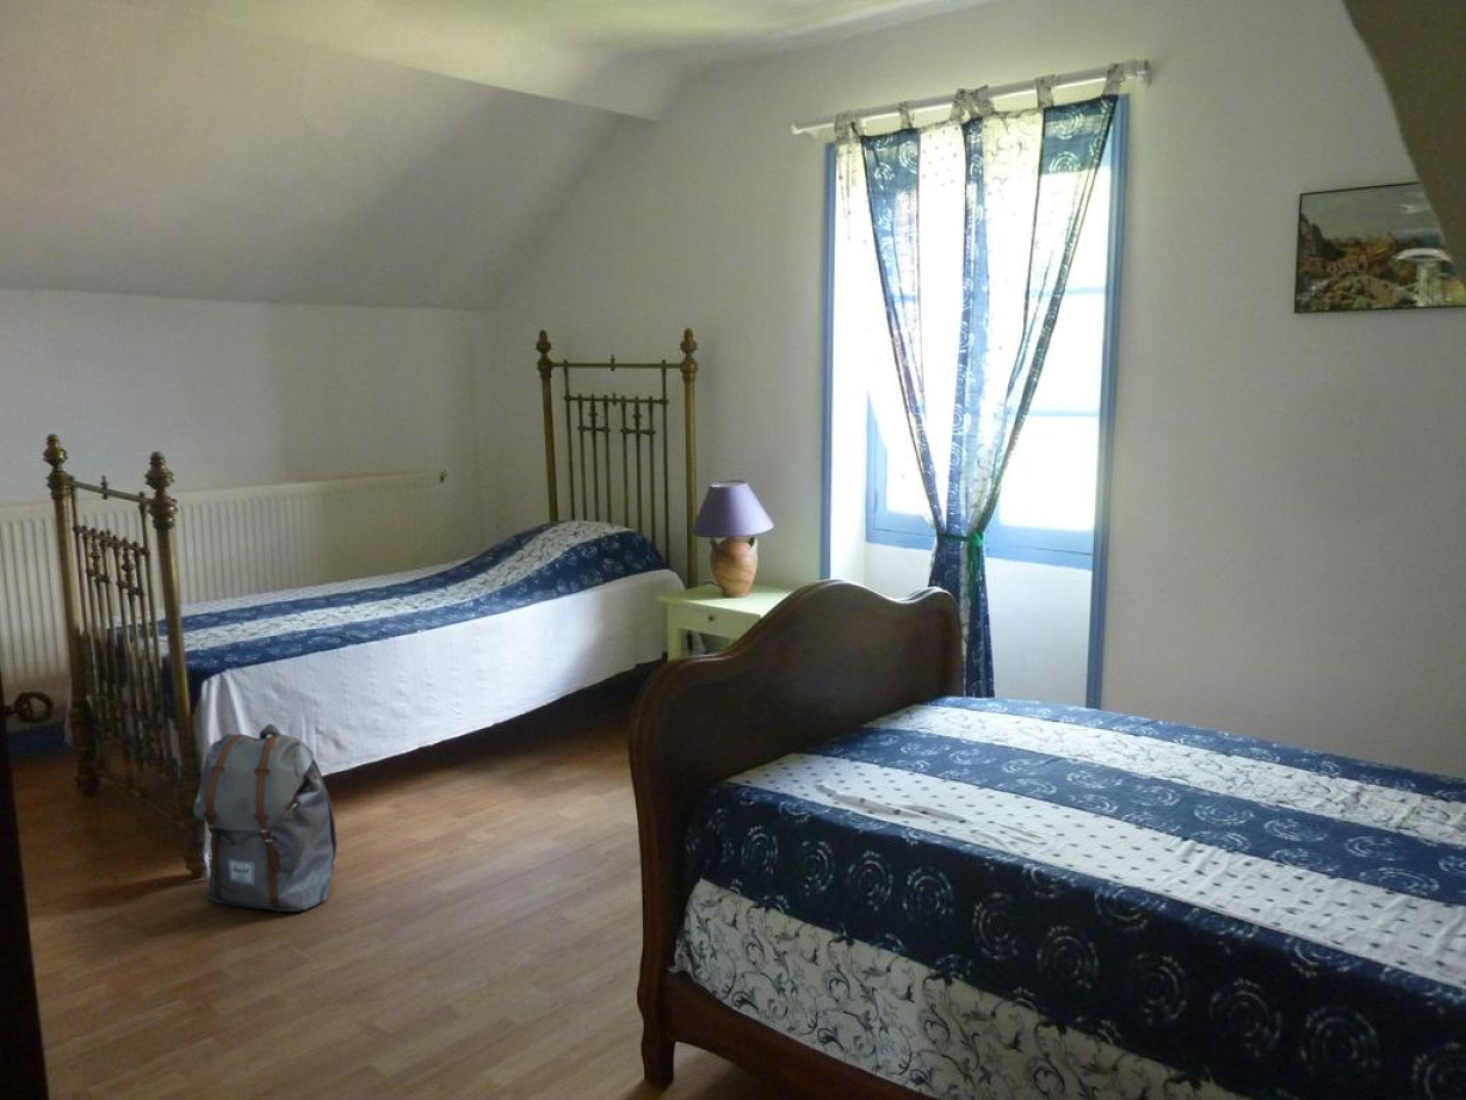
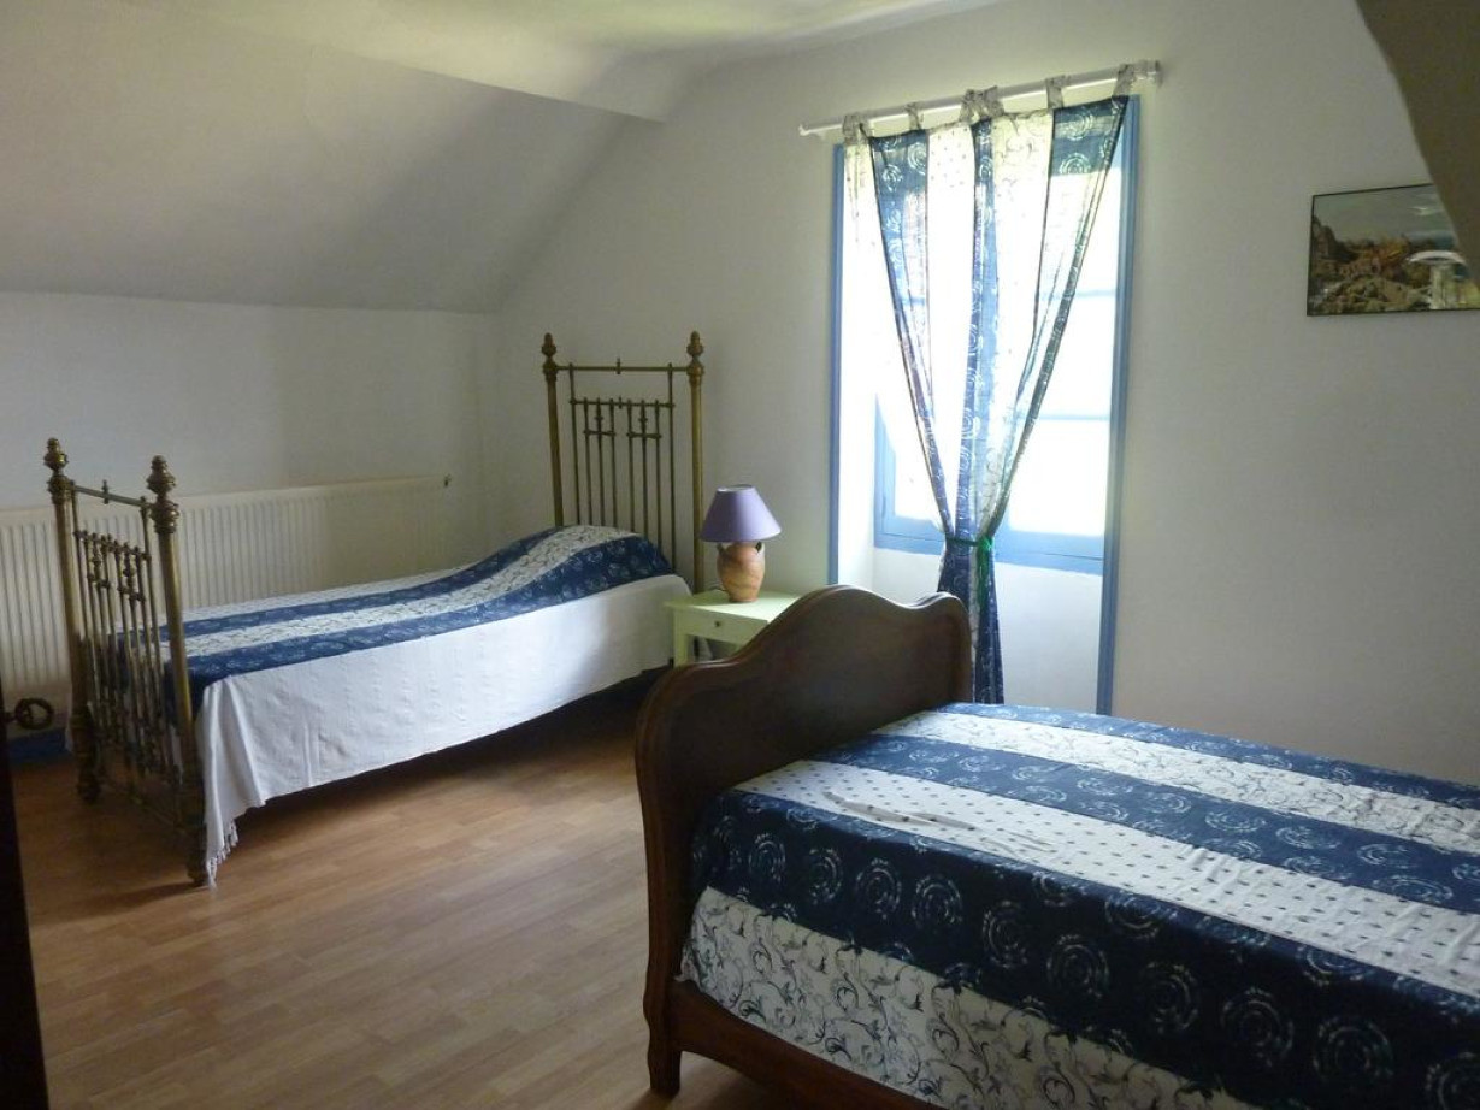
- backpack [192,723,338,913]
